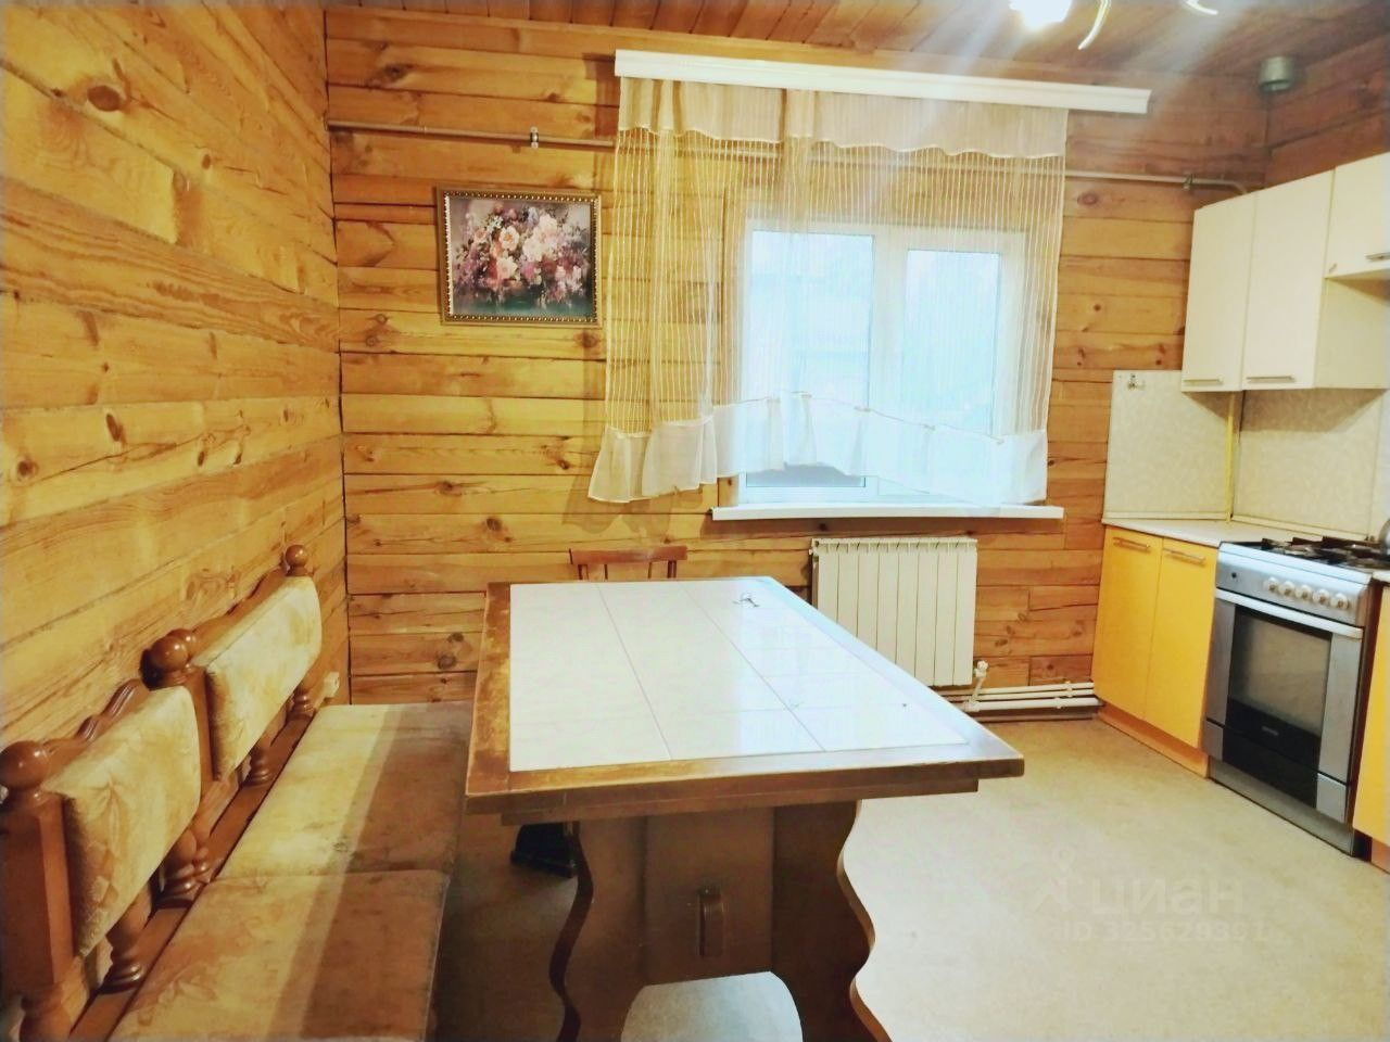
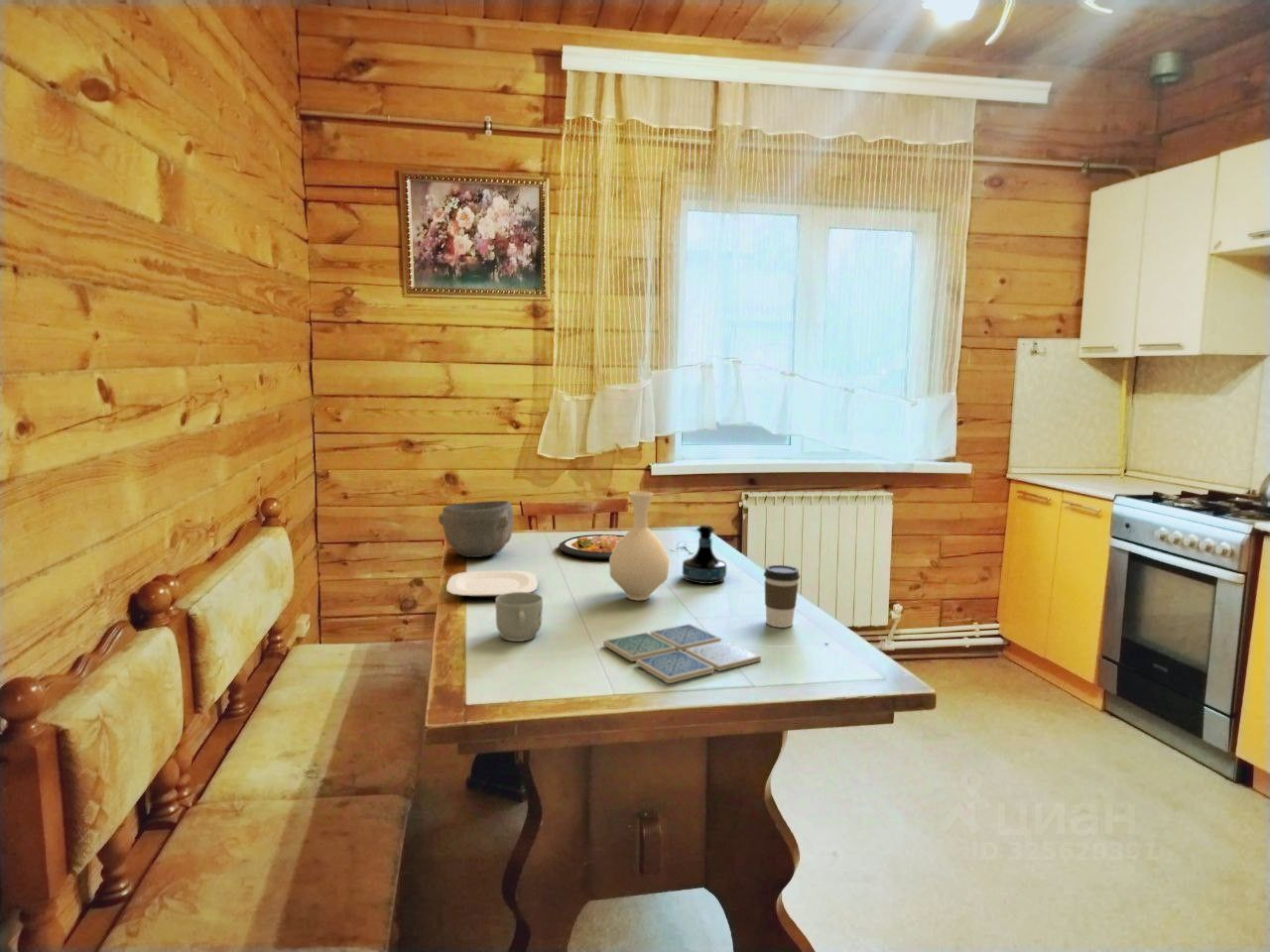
+ mug [494,592,544,643]
+ coffee cup [763,564,801,629]
+ plate [445,570,539,598]
+ bowl [438,500,514,558]
+ drink coaster [602,623,762,684]
+ tequila bottle [682,524,727,585]
+ dish [558,534,624,559]
+ vase [608,490,671,601]
